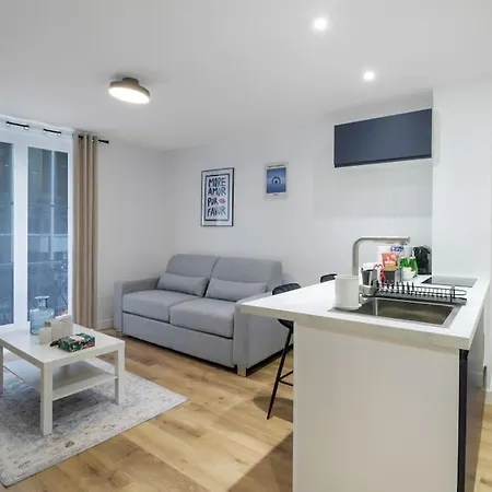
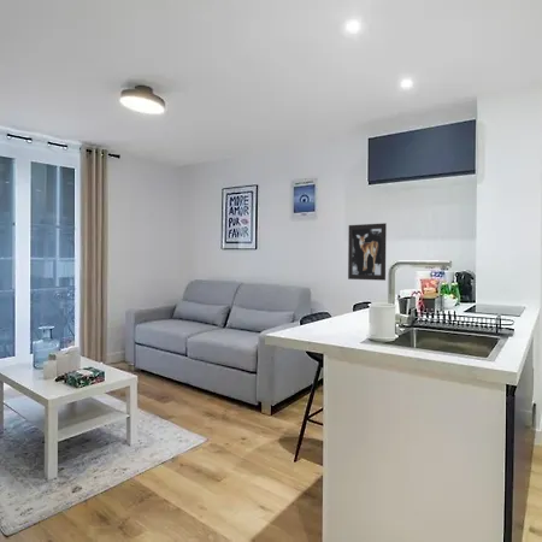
+ wall art [347,222,388,282]
